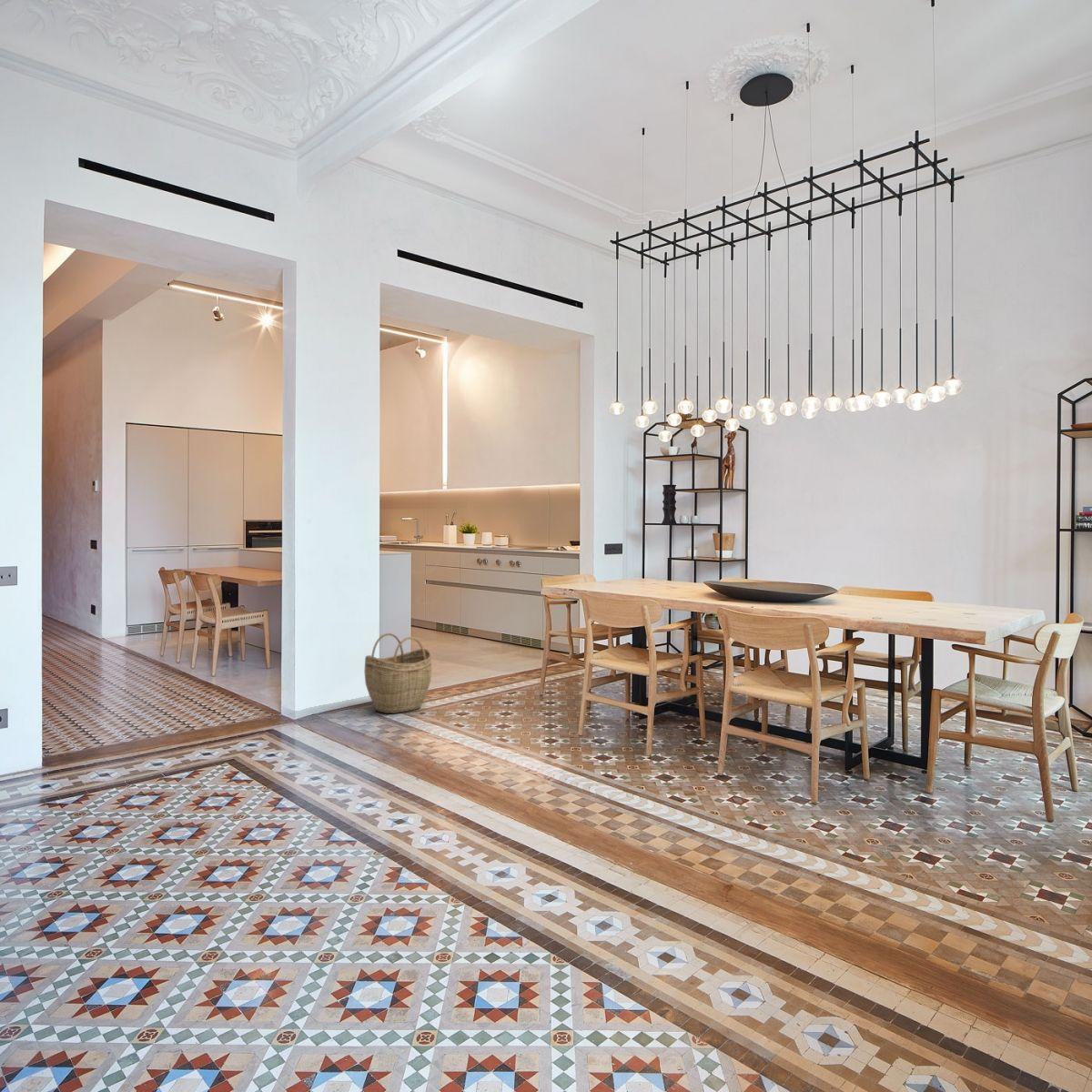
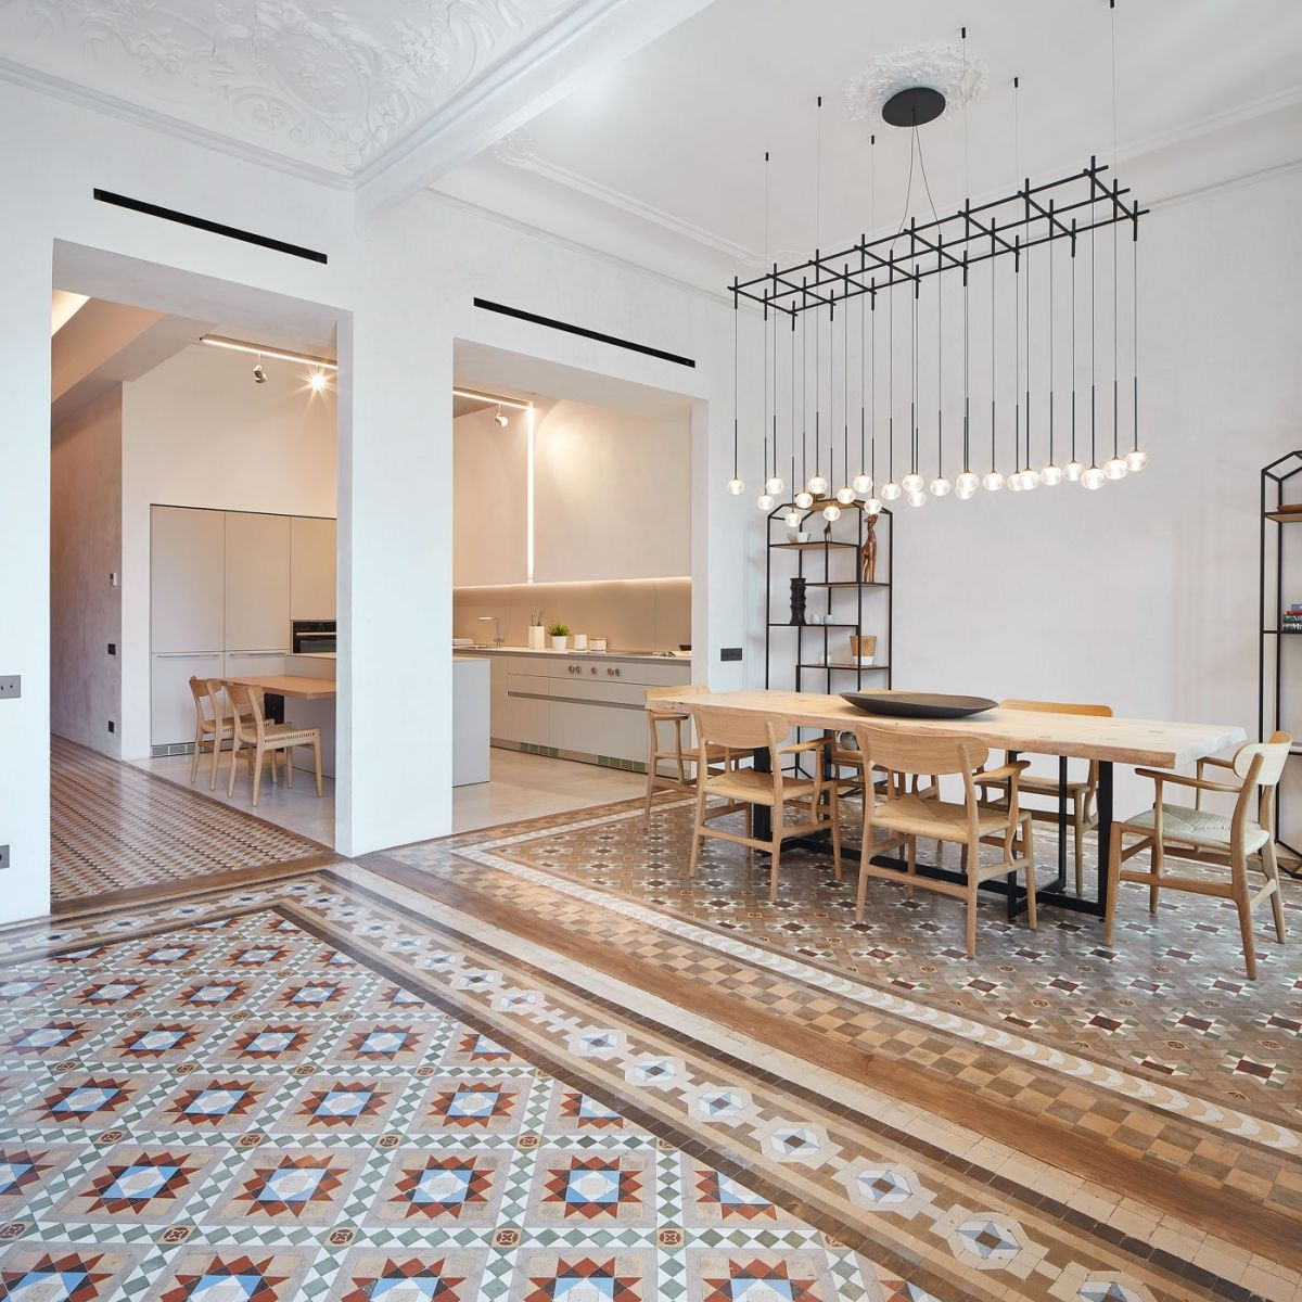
- woven basket [363,632,432,714]
